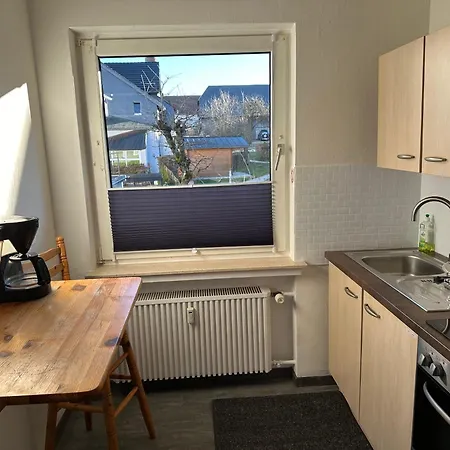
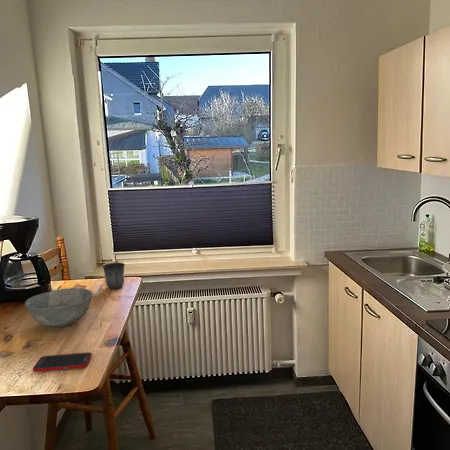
+ bowl [24,287,94,328]
+ mug [102,262,126,290]
+ cell phone [32,352,92,373]
